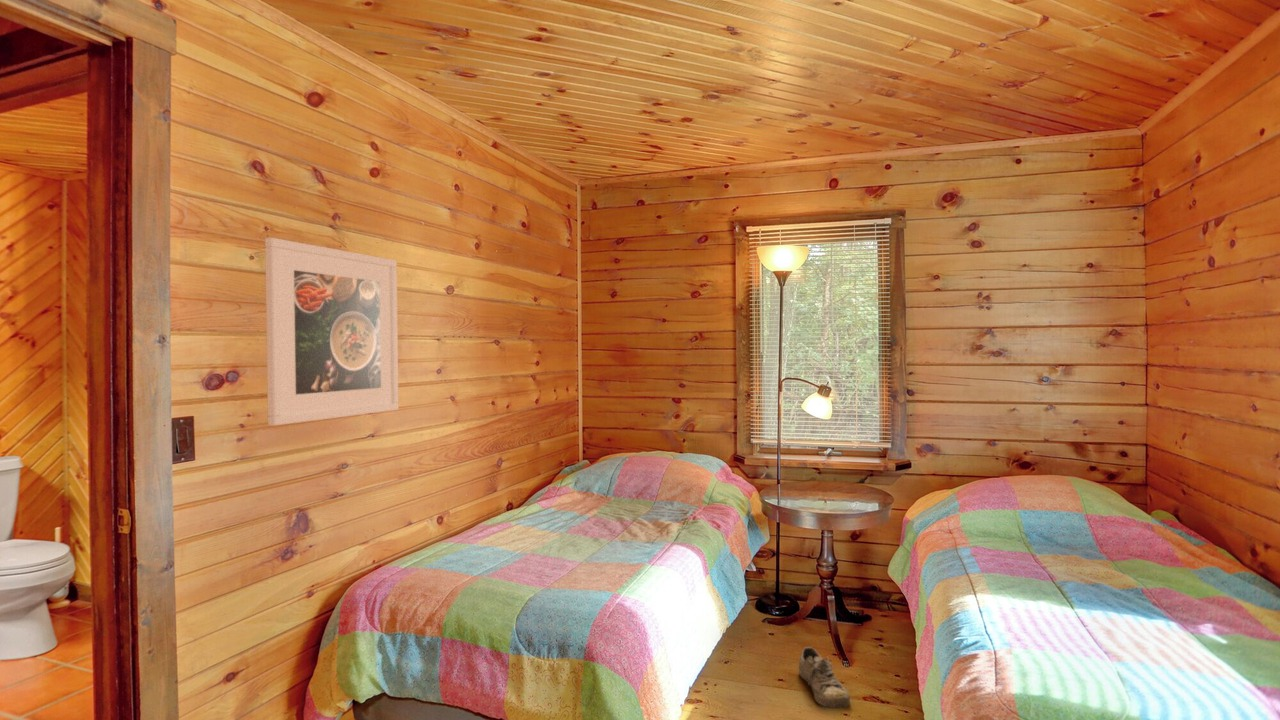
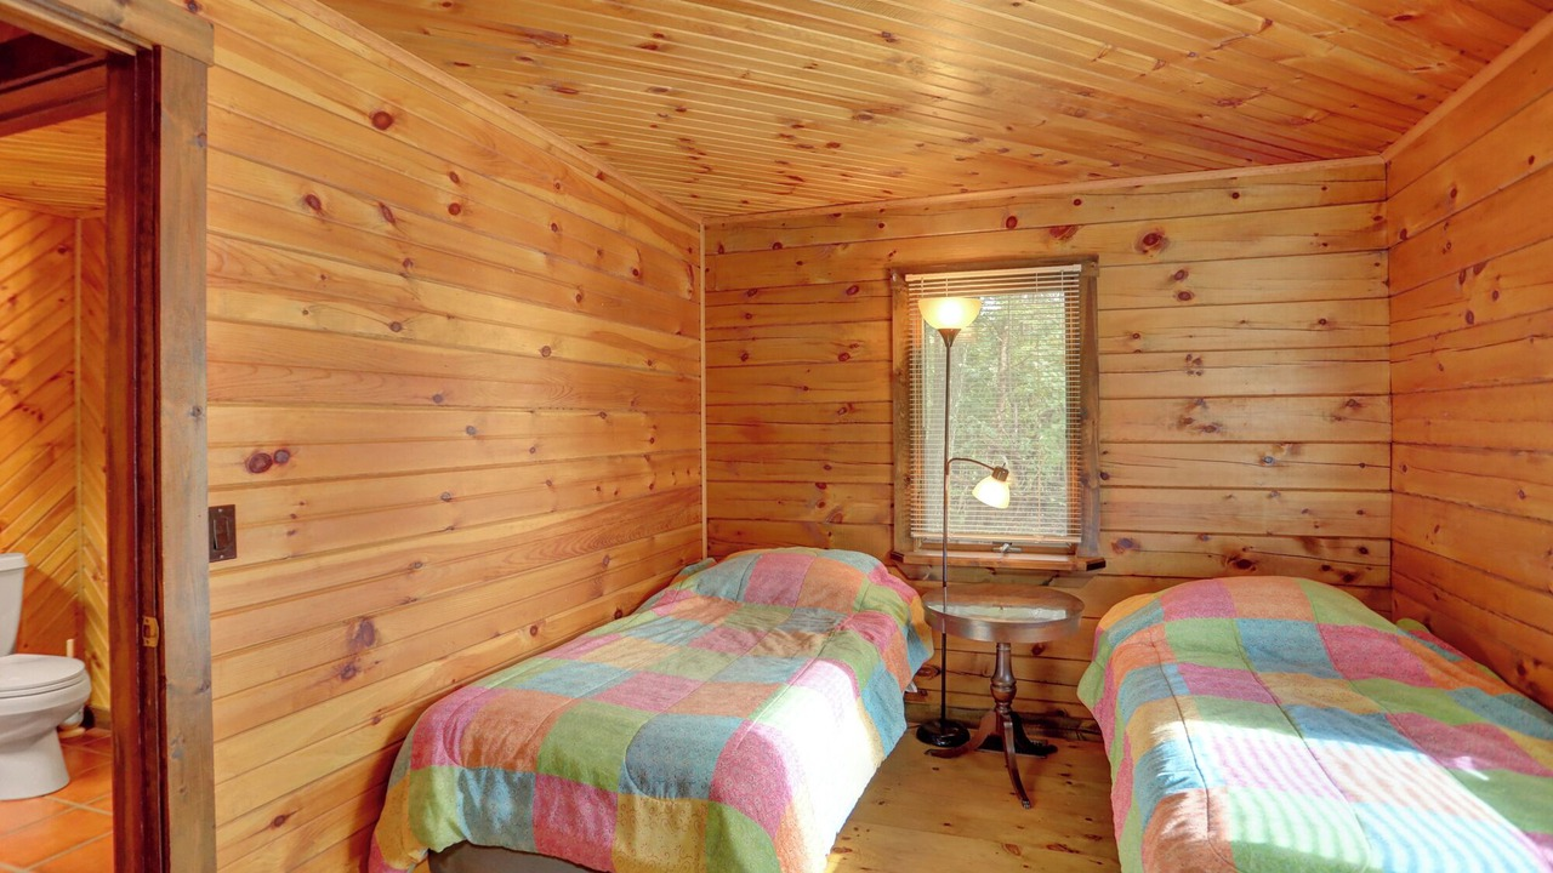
- shoe [798,646,851,709]
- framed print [264,237,400,427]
